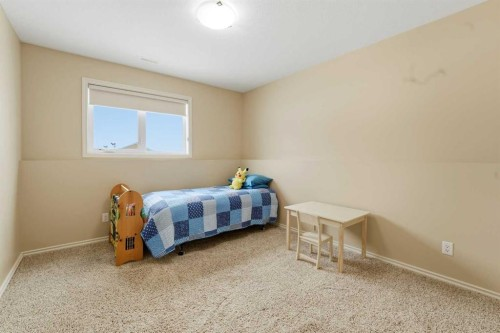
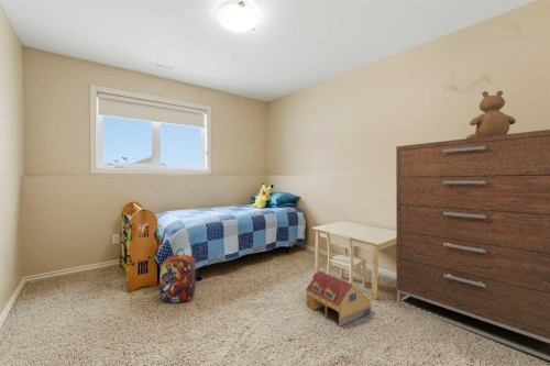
+ dresser [395,129,550,362]
+ backpack [158,247,197,304]
+ teddy bear [465,90,517,138]
+ toy house [304,270,372,326]
